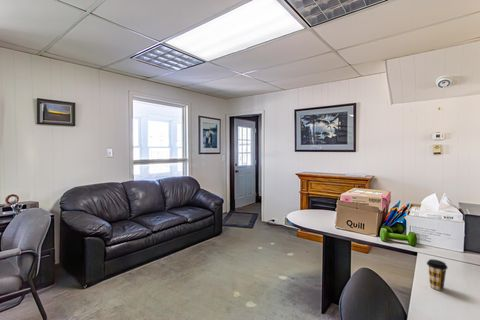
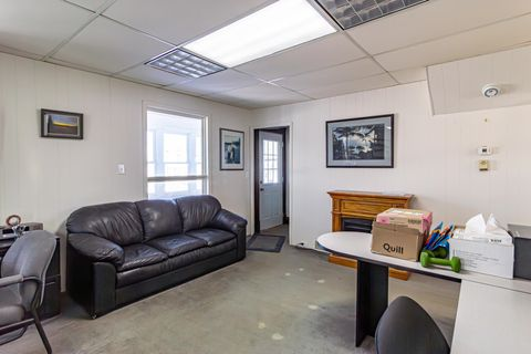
- coffee cup [426,258,448,291]
